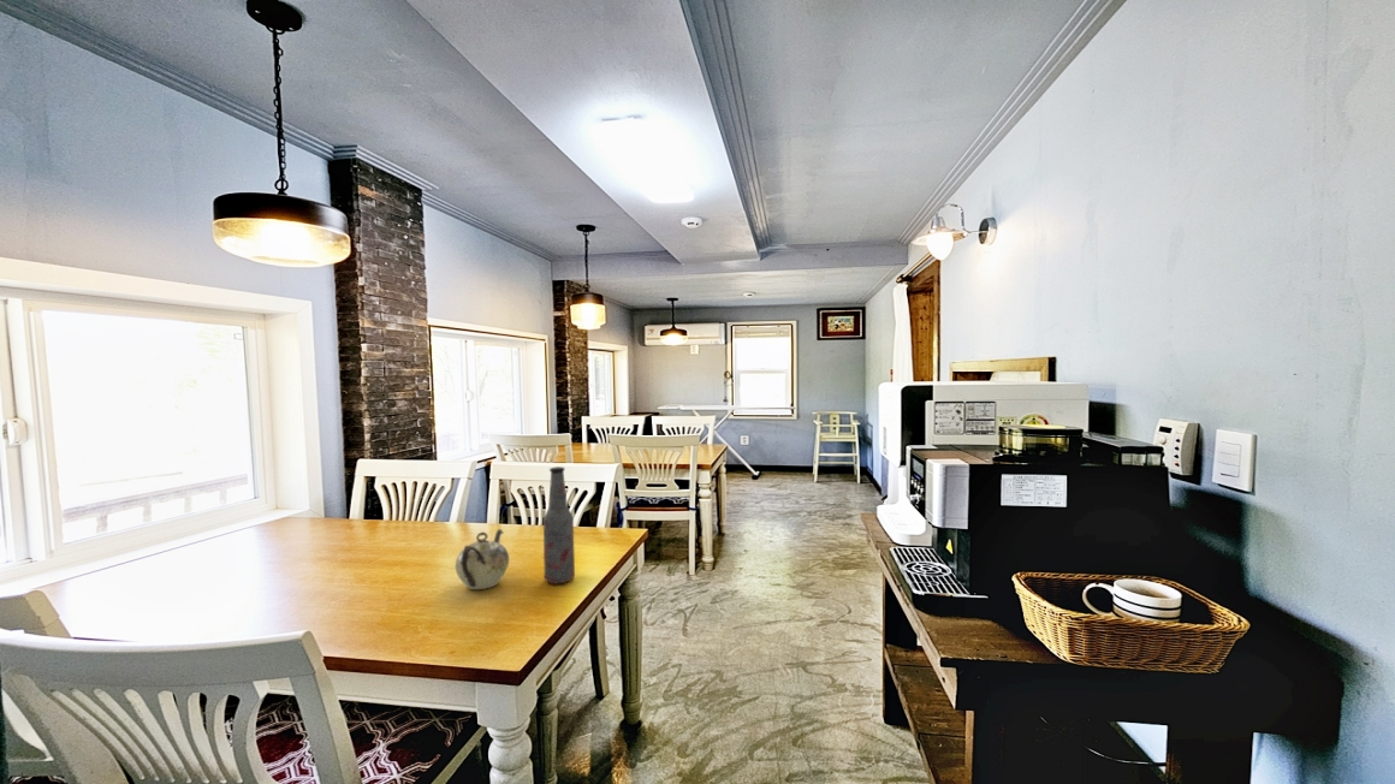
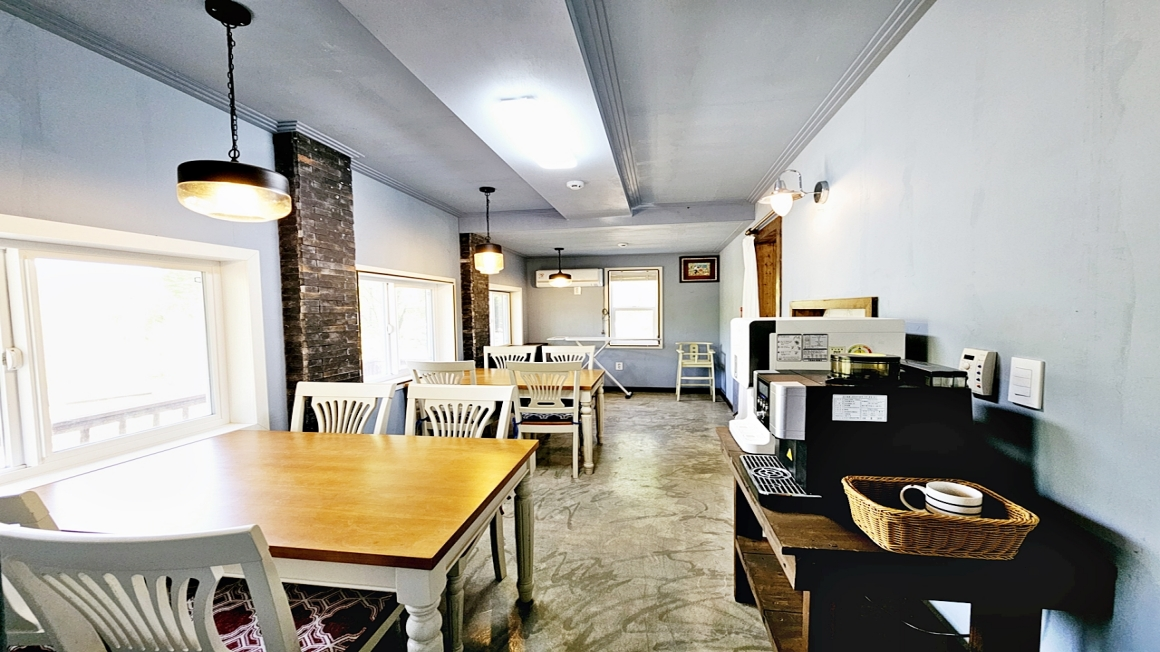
- teapot [455,528,510,590]
- bottle [542,465,576,584]
